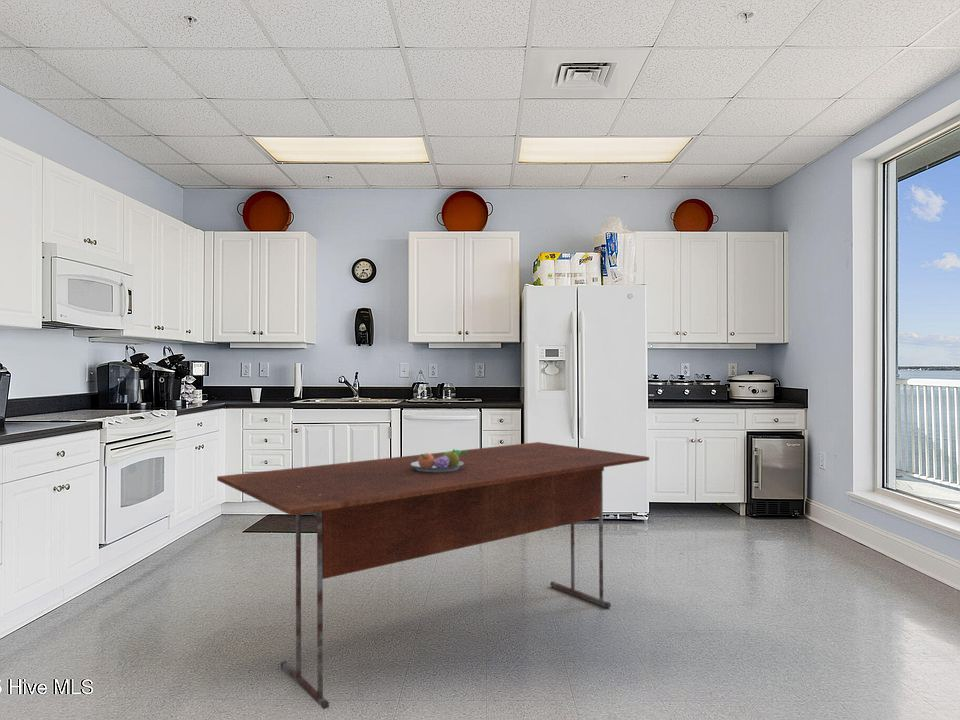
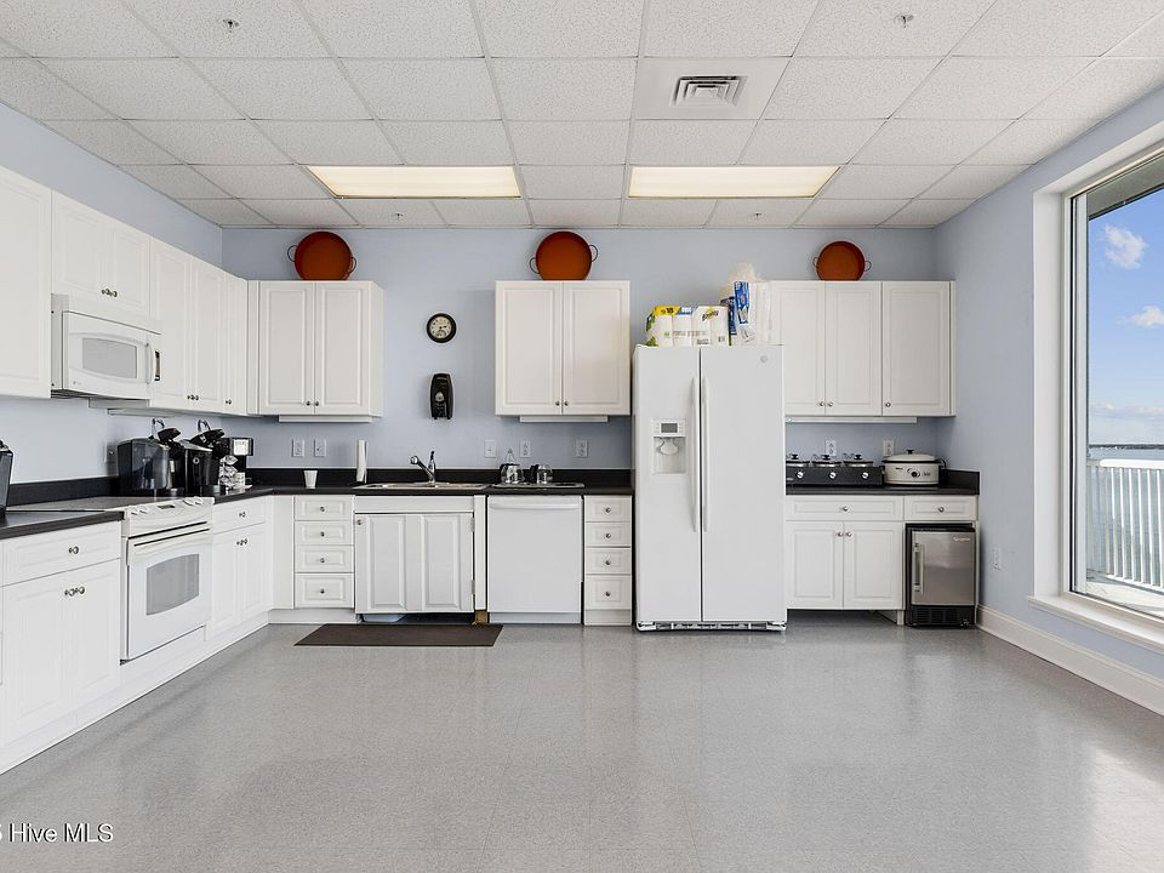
- dining table [216,441,650,710]
- fruit bowl [411,448,467,472]
